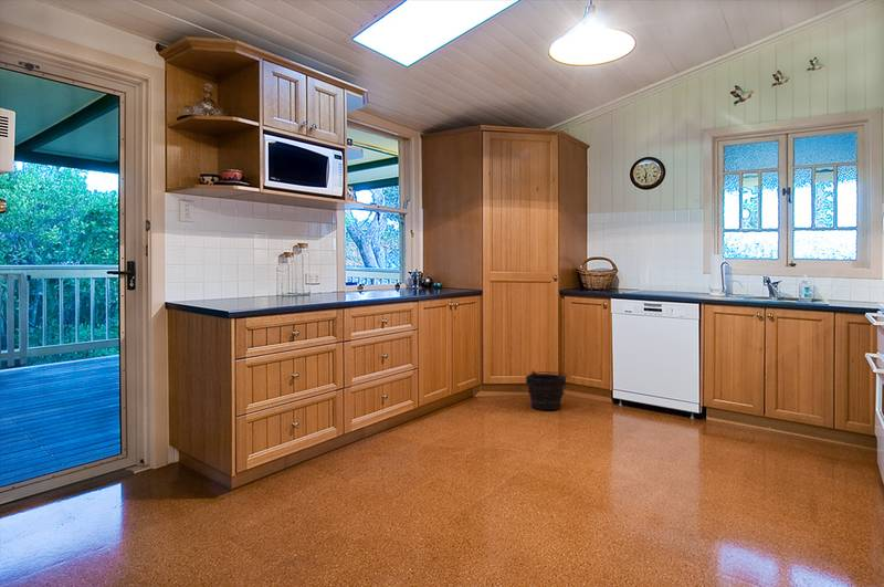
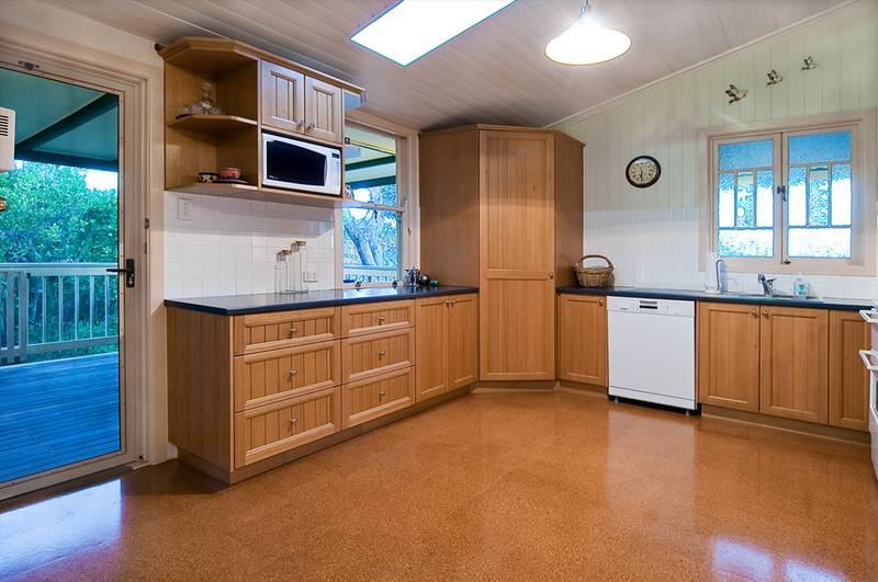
- bucket [525,369,568,411]
